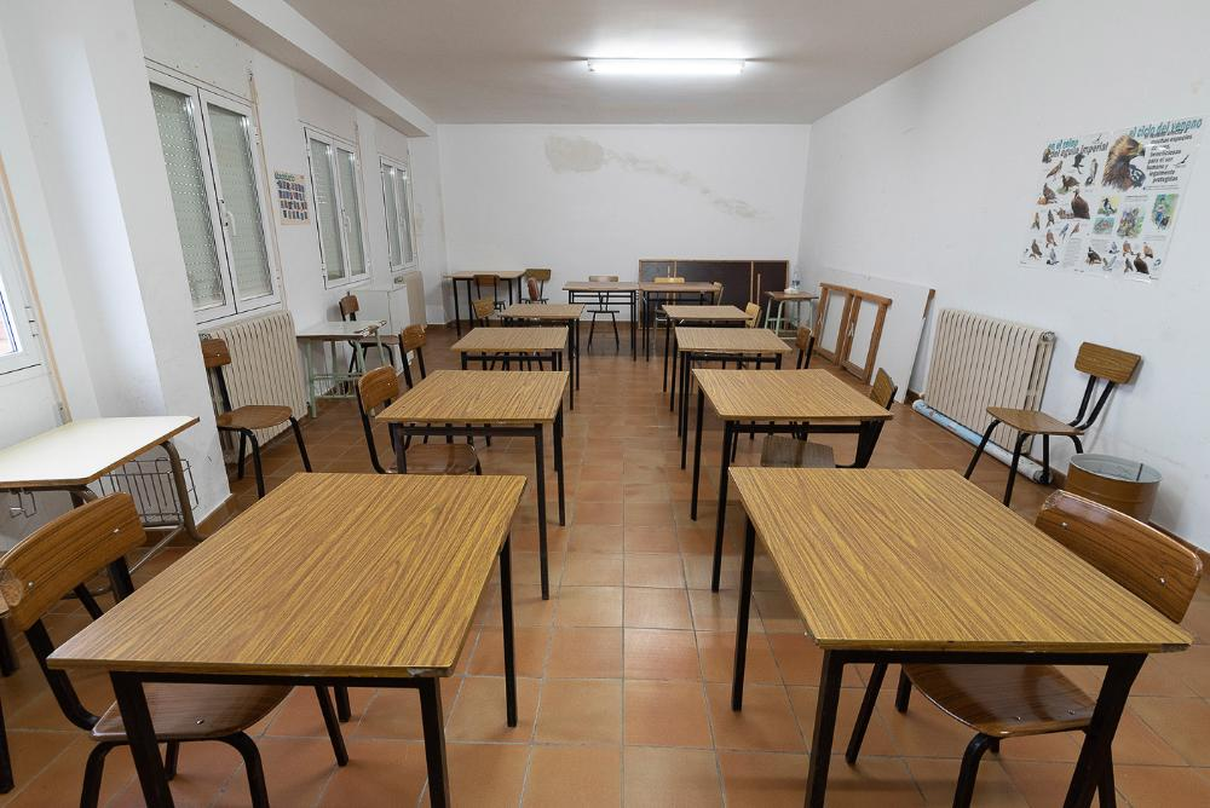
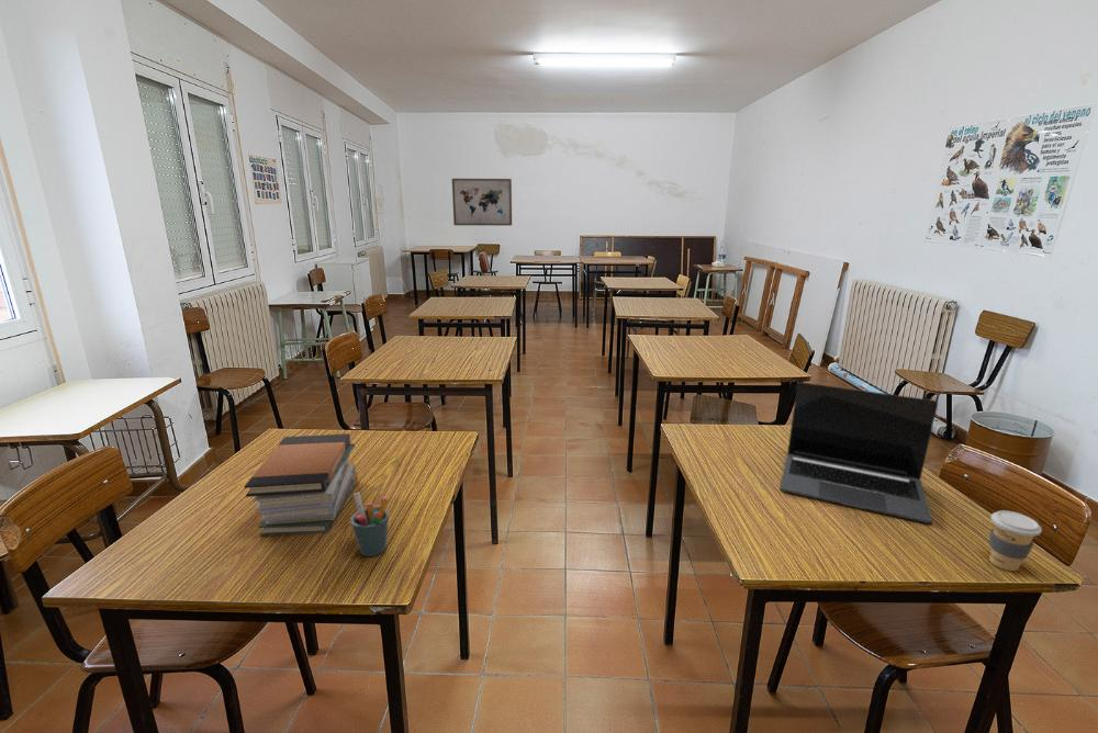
+ coffee cup [988,509,1043,572]
+ book stack [243,432,359,537]
+ wall art [451,178,513,227]
+ pen holder [350,492,390,557]
+ laptop [778,381,939,525]
